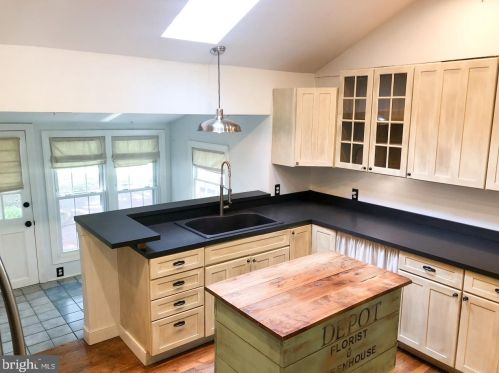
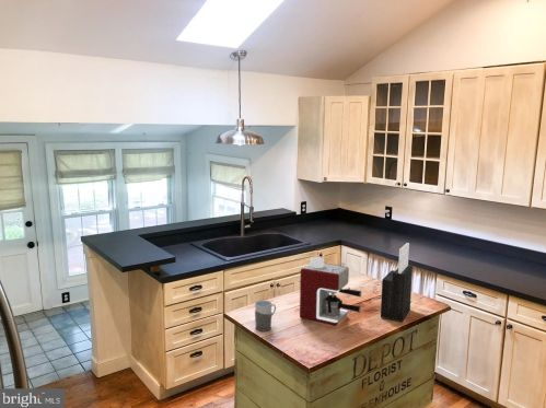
+ mug [254,300,277,333]
+ knife block [380,242,414,323]
+ coffee maker [299,256,363,327]
